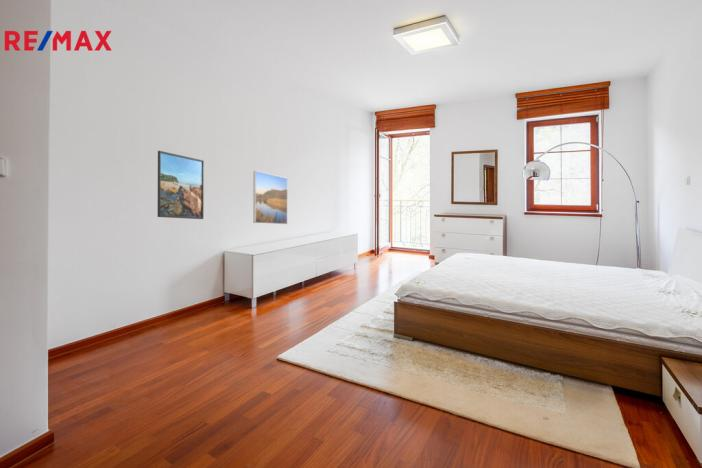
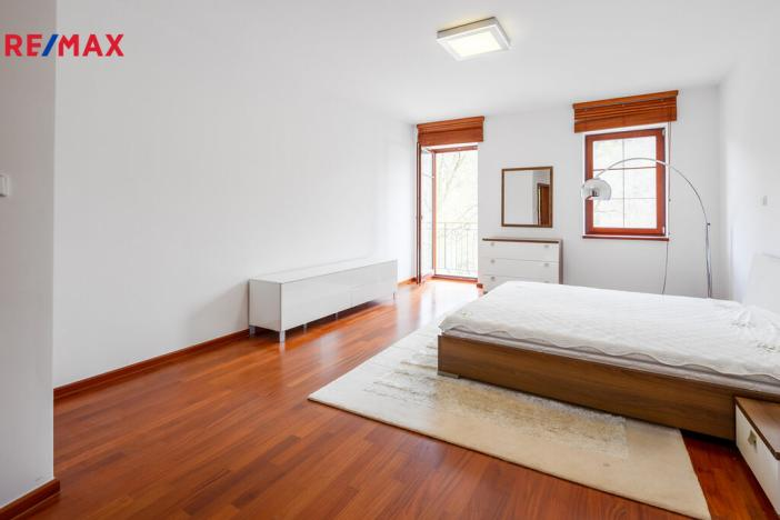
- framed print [252,170,289,225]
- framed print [157,150,205,220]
